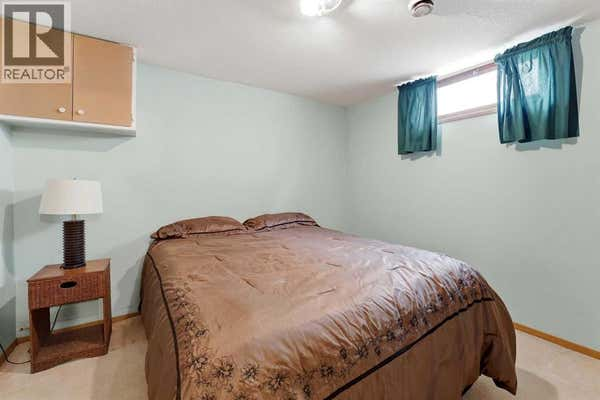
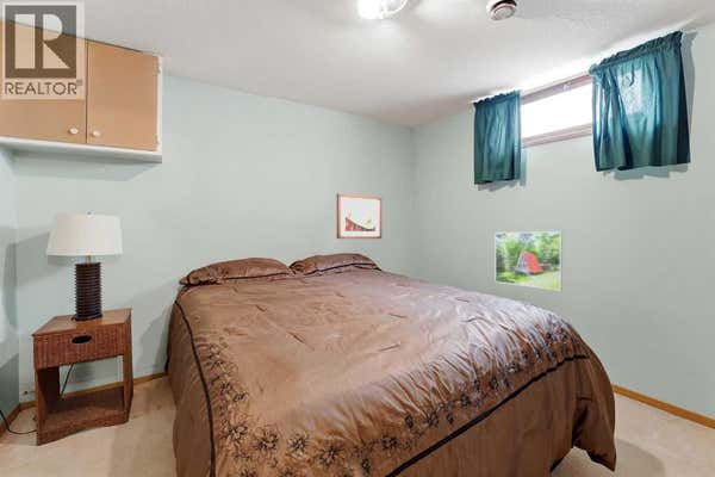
+ wall art [336,192,384,240]
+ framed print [495,231,564,291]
